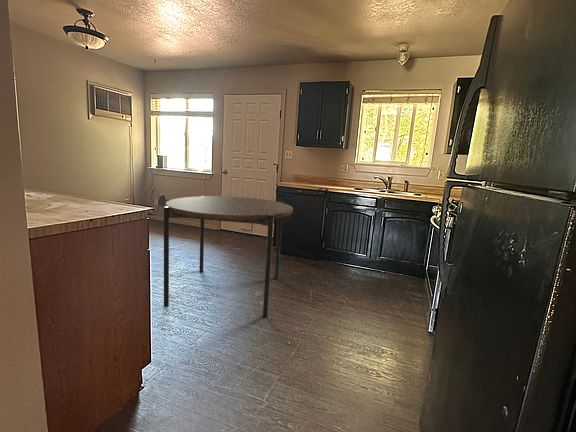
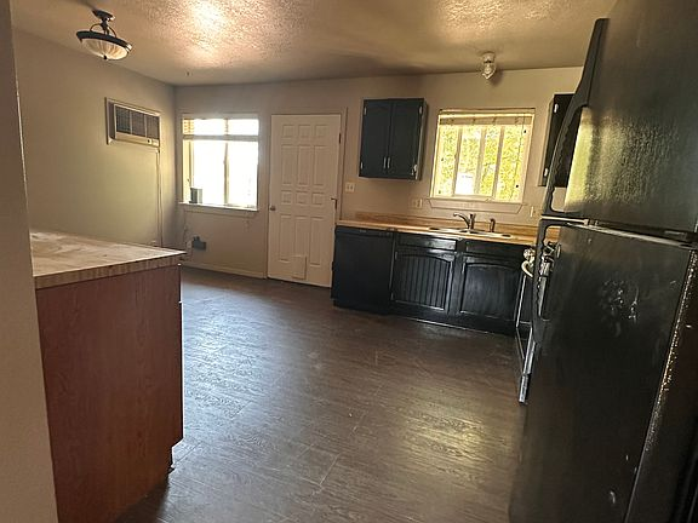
- dining table [163,195,294,318]
